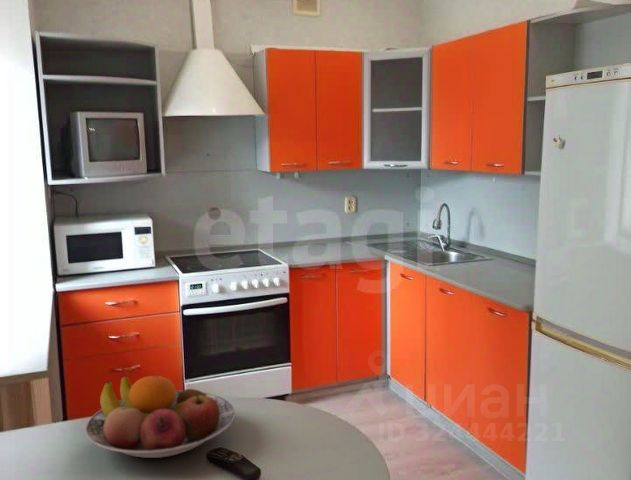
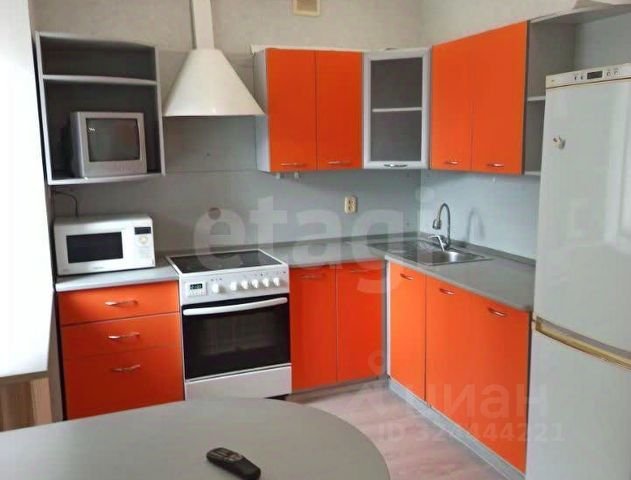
- fruit bowl [84,375,236,459]
